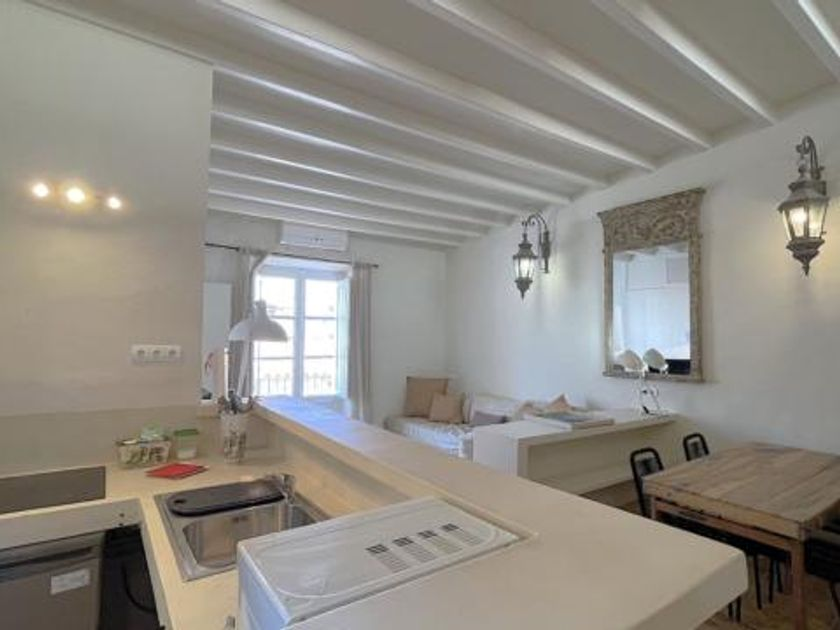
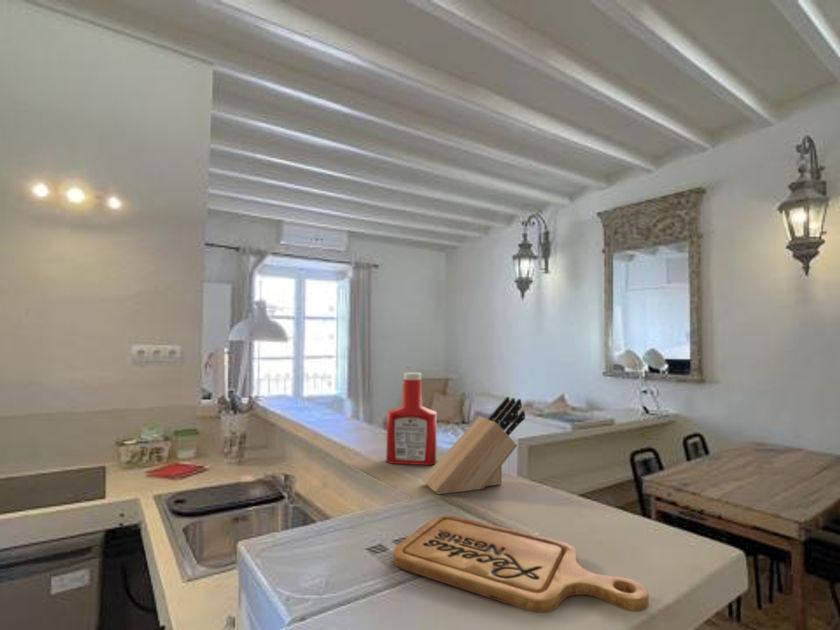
+ knife block [421,396,526,495]
+ cutting board [392,514,650,614]
+ soap bottle [385,371,438,466]
